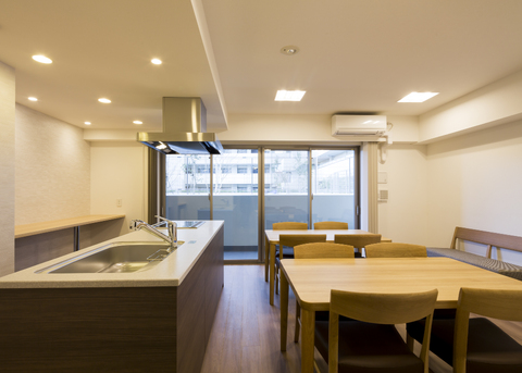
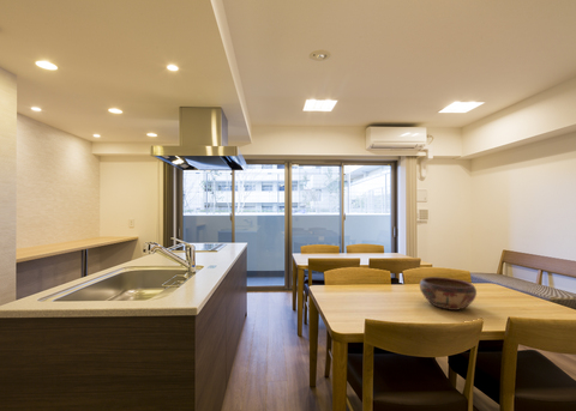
+ decorative bowl [419,276,478,312]
